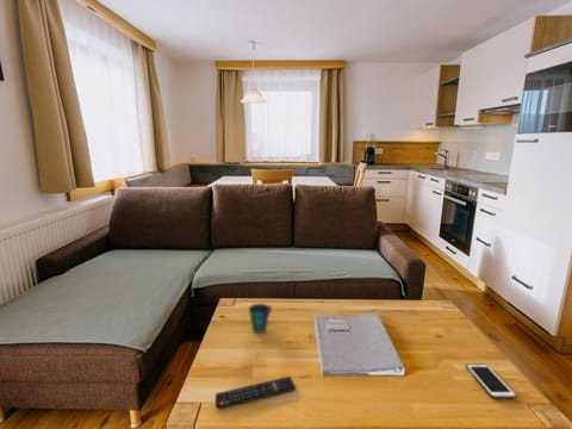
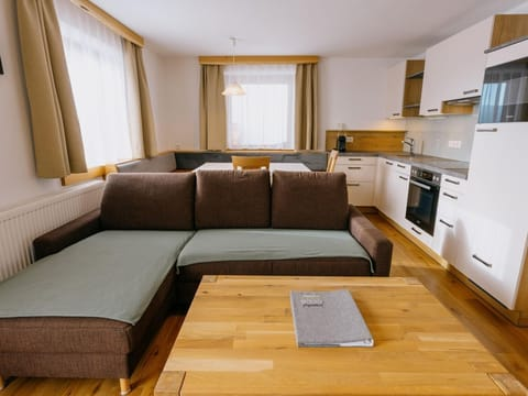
- remote control [214,375,297,410]
- cell phone [465,363,517,400]
- cup [248,303,273,334]
